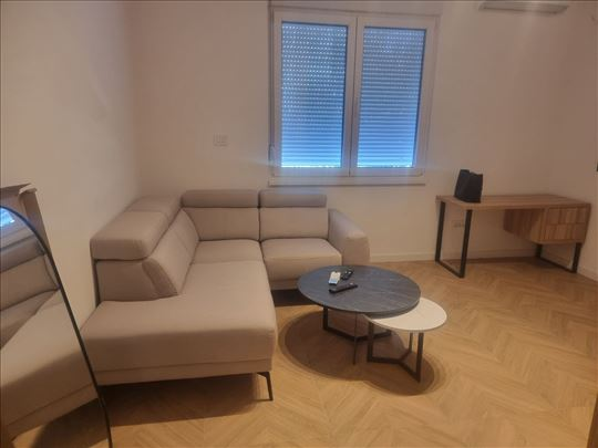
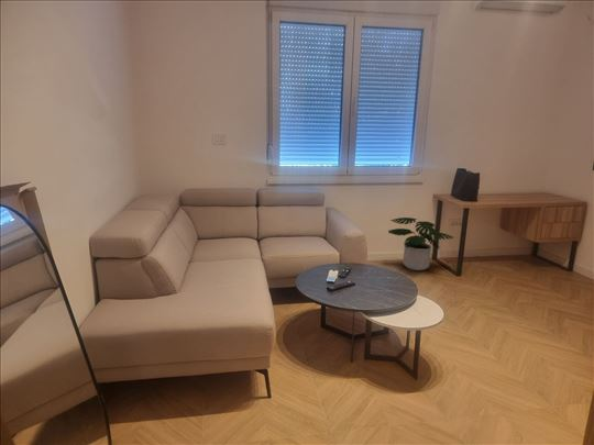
+ potted plant [387,216,454,271]
